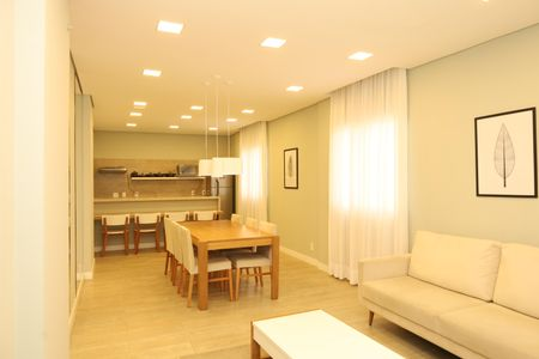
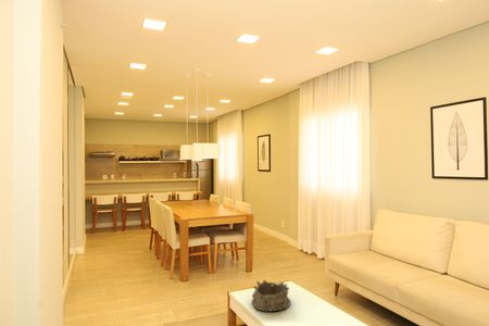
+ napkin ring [251,279,291,313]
